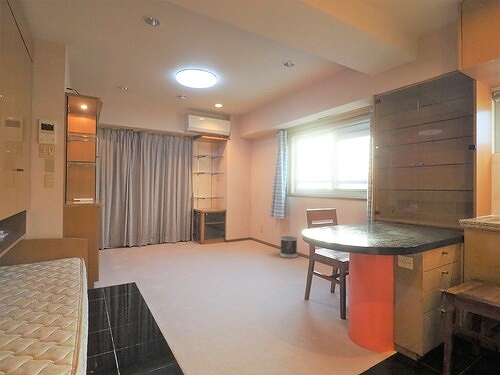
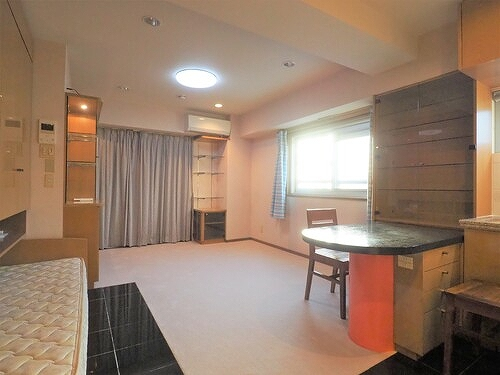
- wastebasket [279,235,298,259]
